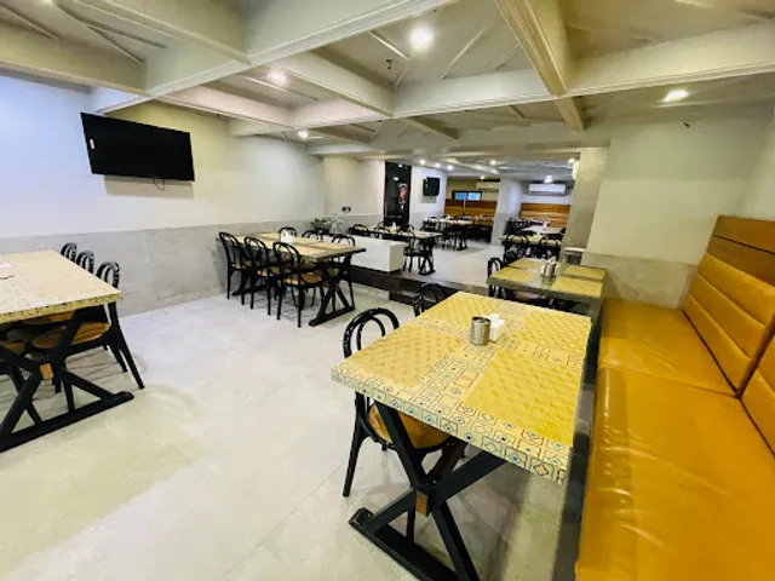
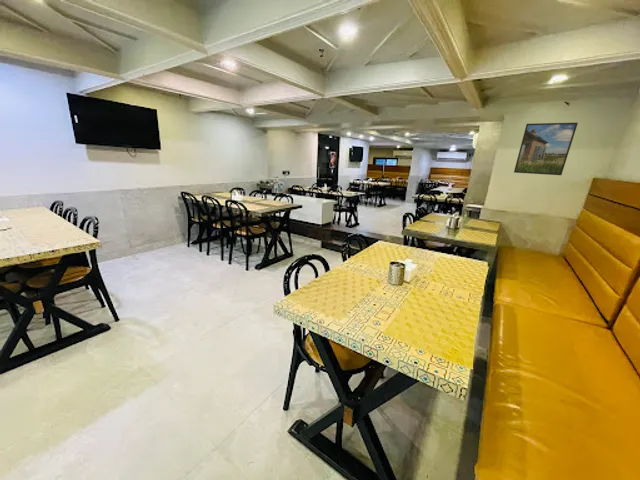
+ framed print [513,122,579,176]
